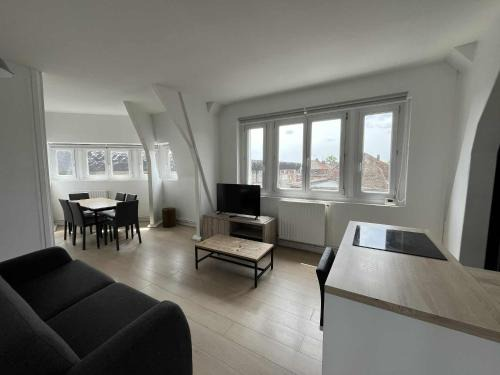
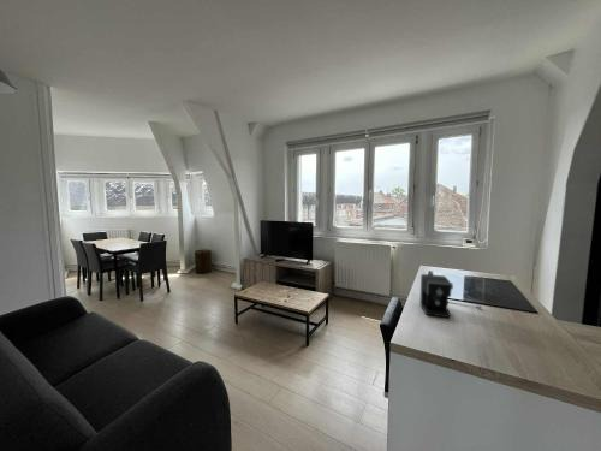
+ coffee maker [418,273,483,319]
